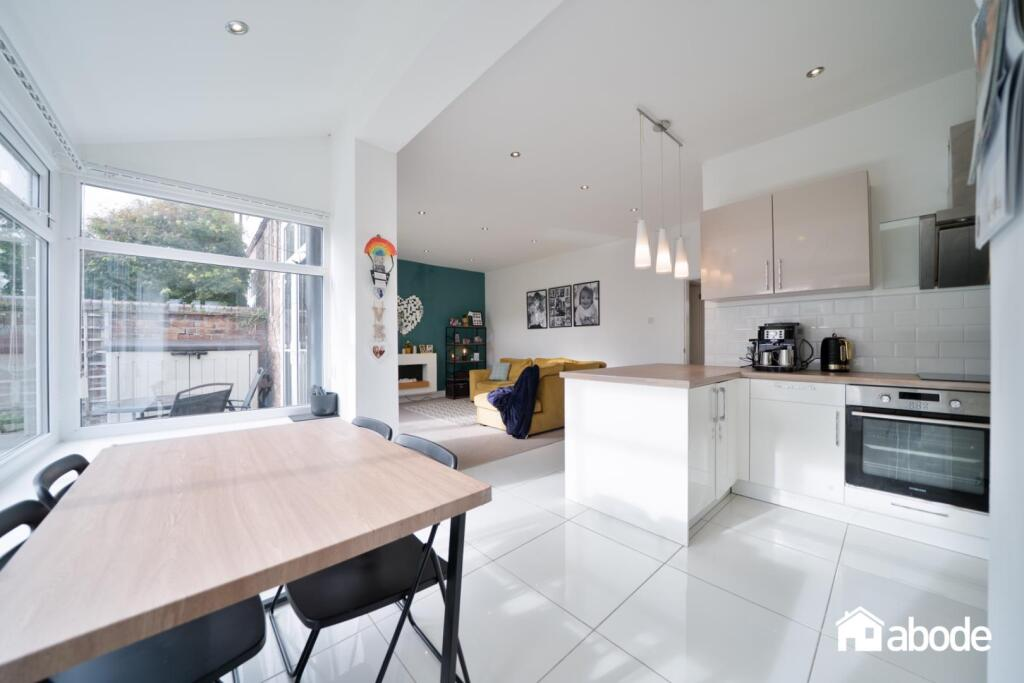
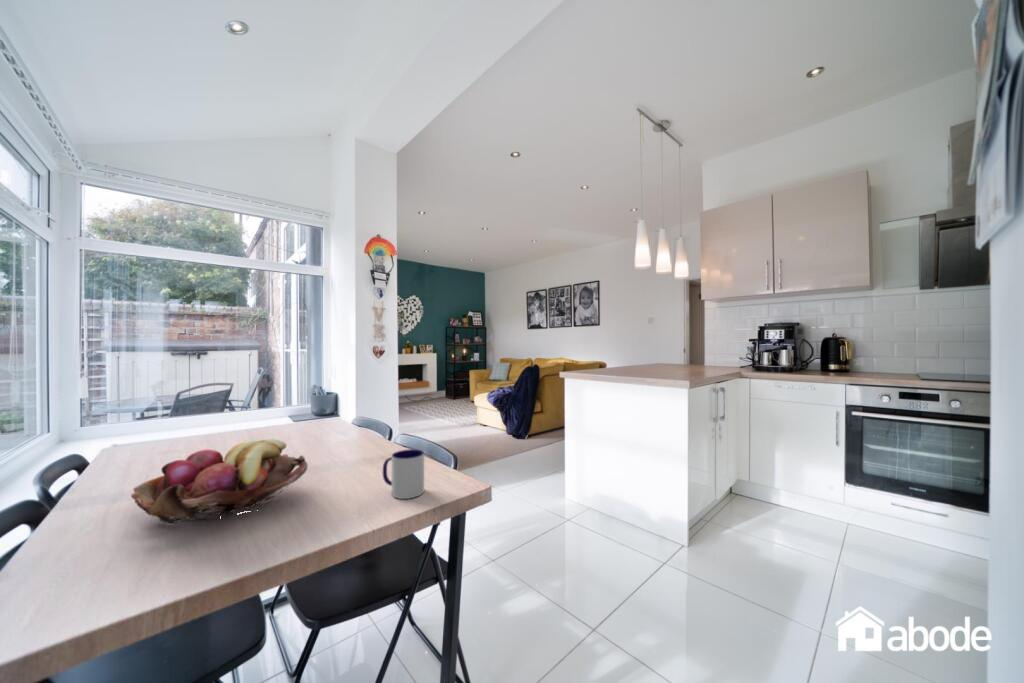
+ fruit basket [130,437,309,524]
+ mug [382,448,425,500]
